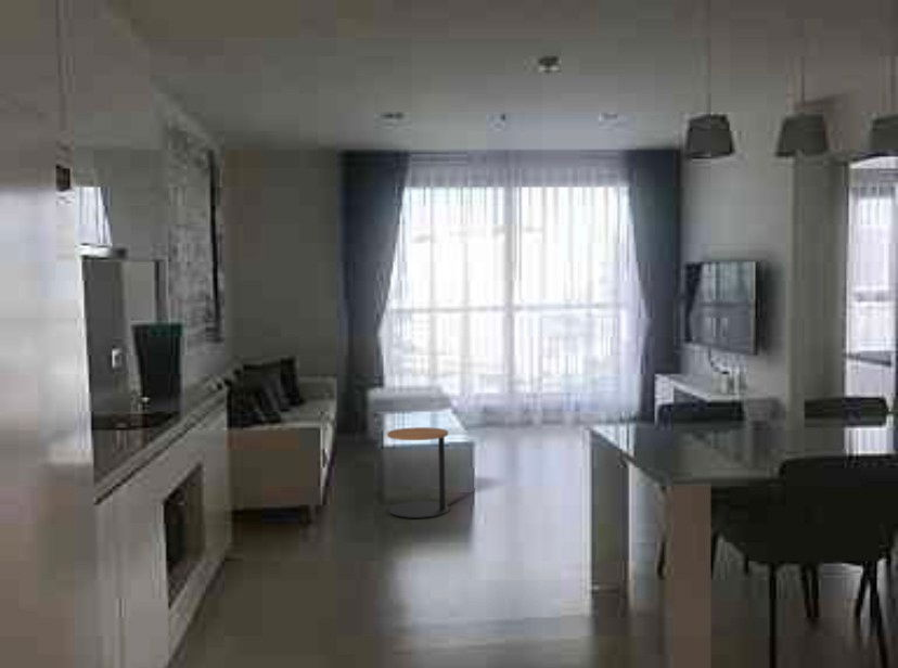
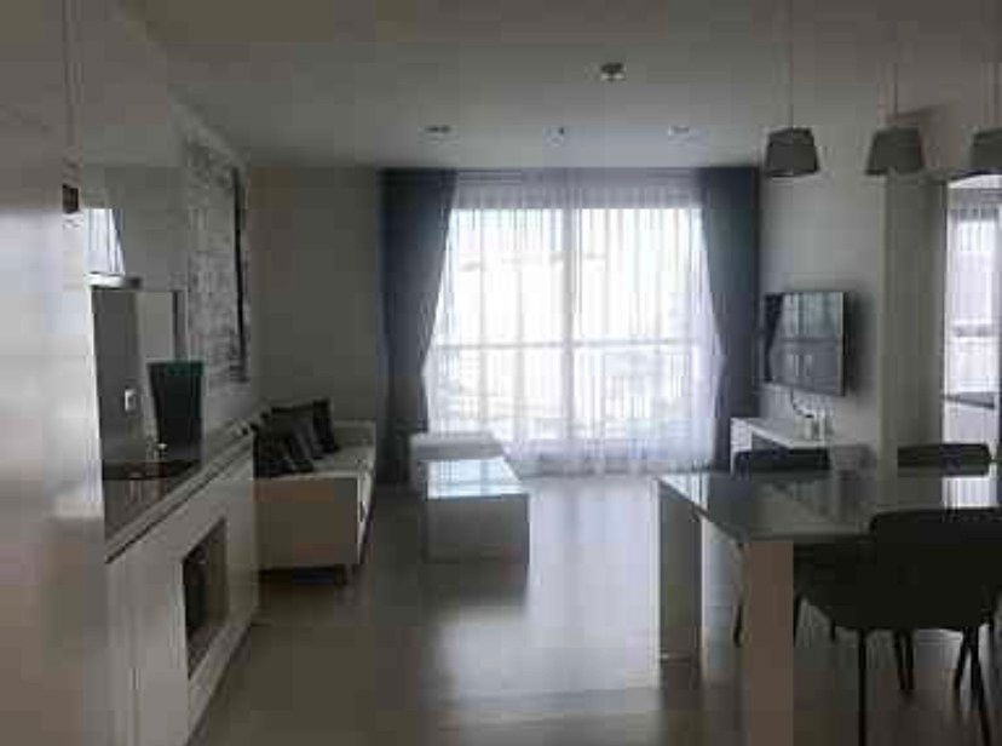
- side table [386,426,451,519]
